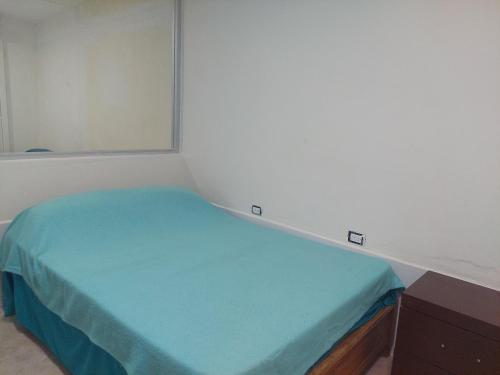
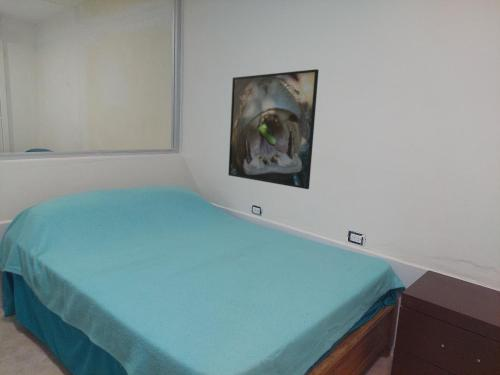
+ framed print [227,68,320,190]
